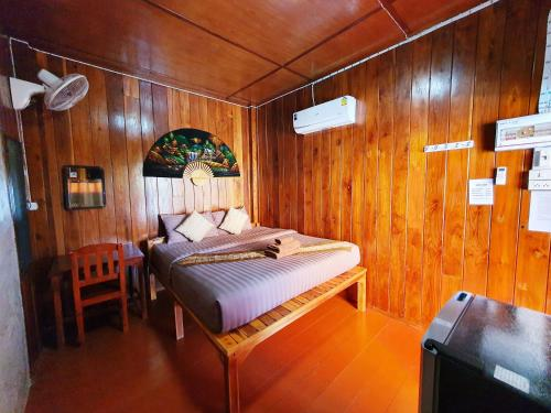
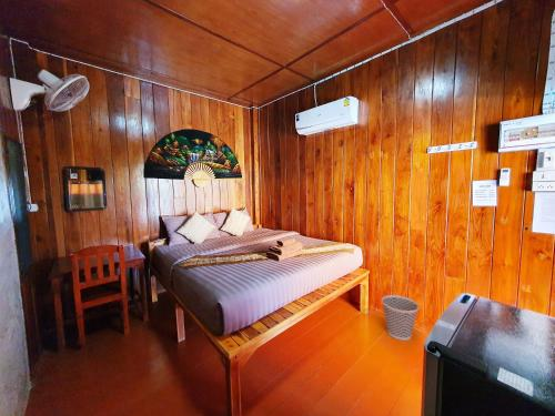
+ wastebasket [381,294,421,342]
